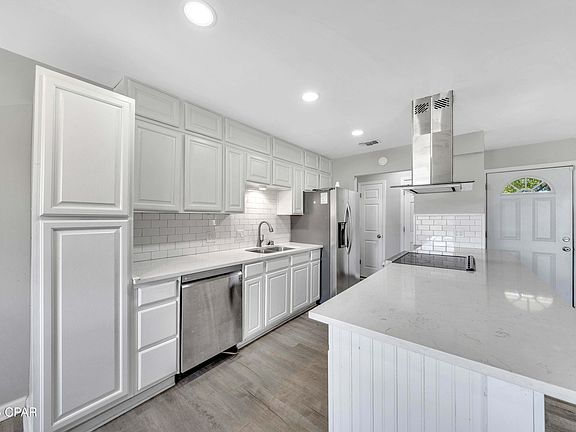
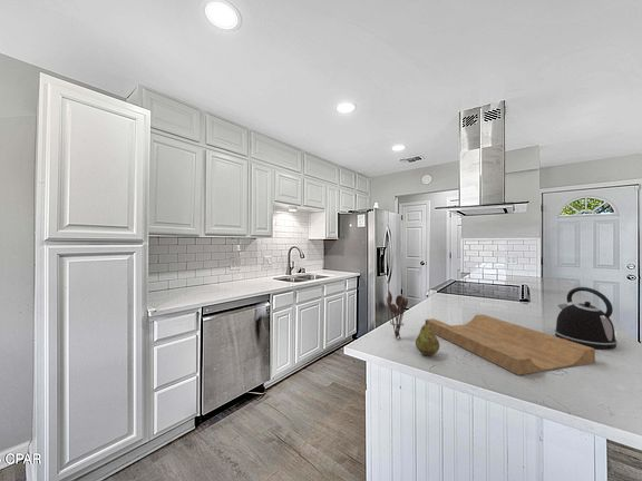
+ kettle [553,286,619,351]
+ fruit [415,321,440,356]
+ utensil holder [386,289,409,340]
+ cutting board [425,313,596,376]
